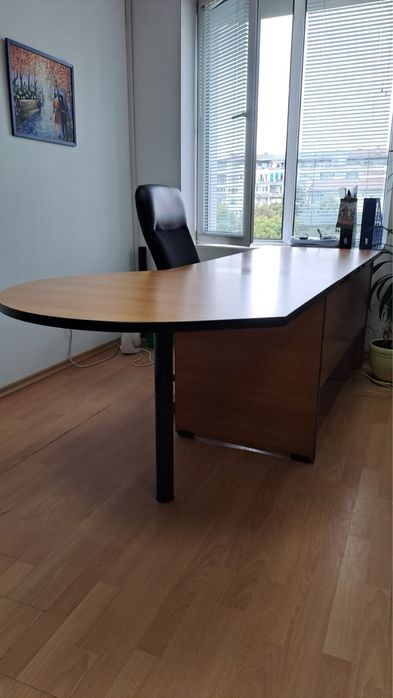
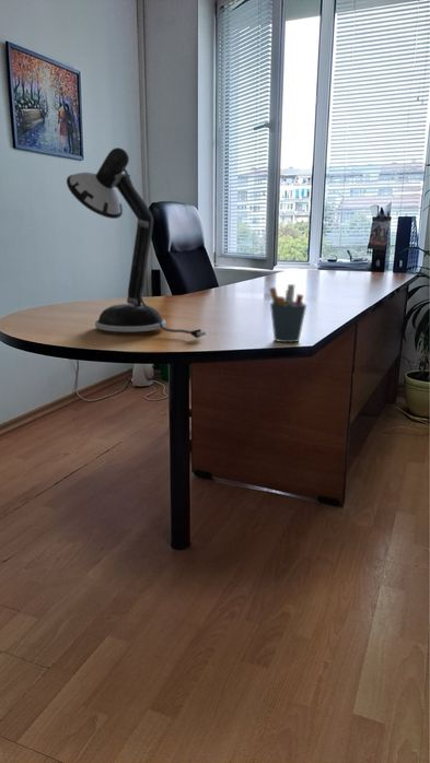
+ pen holder [268,283,307,343]
+ desk lamp [66,146,207,339]
